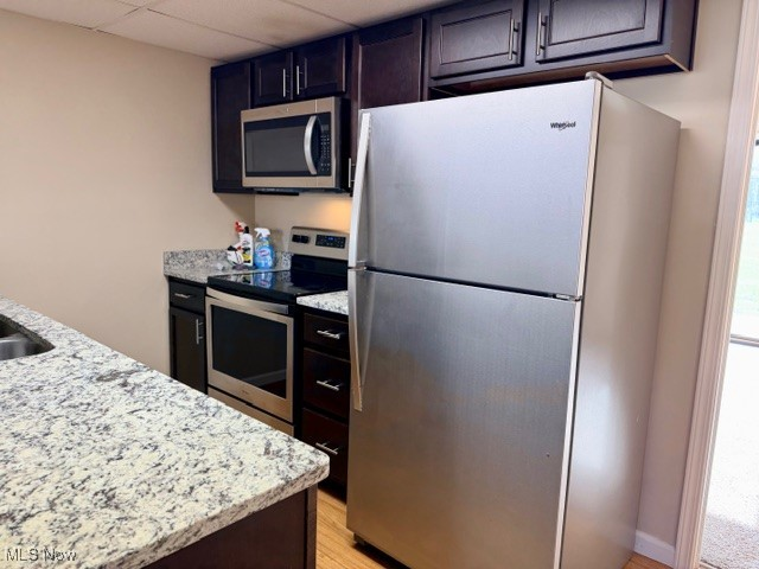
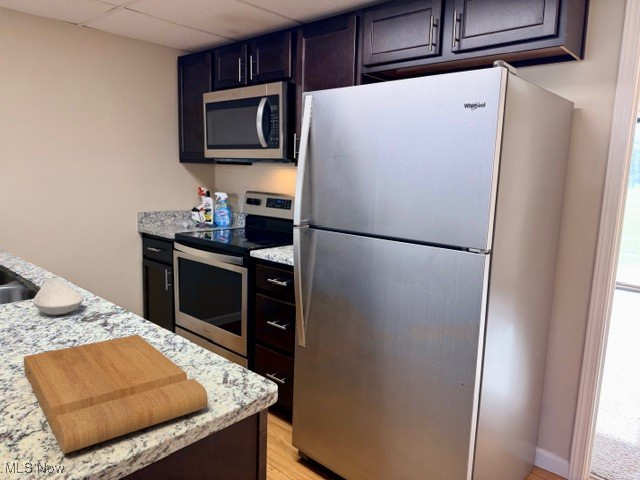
+ spoon rest [33,277,84,316]
+ cutting board [23,334,209,454]
